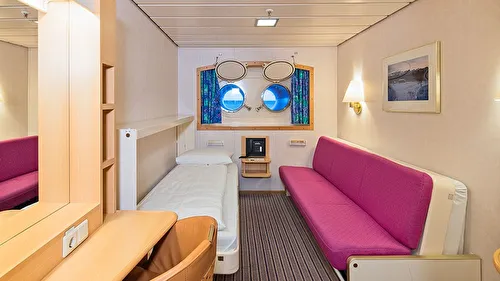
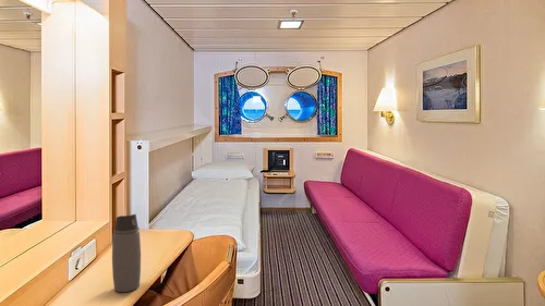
+ water bottle [111,212,142,293]
